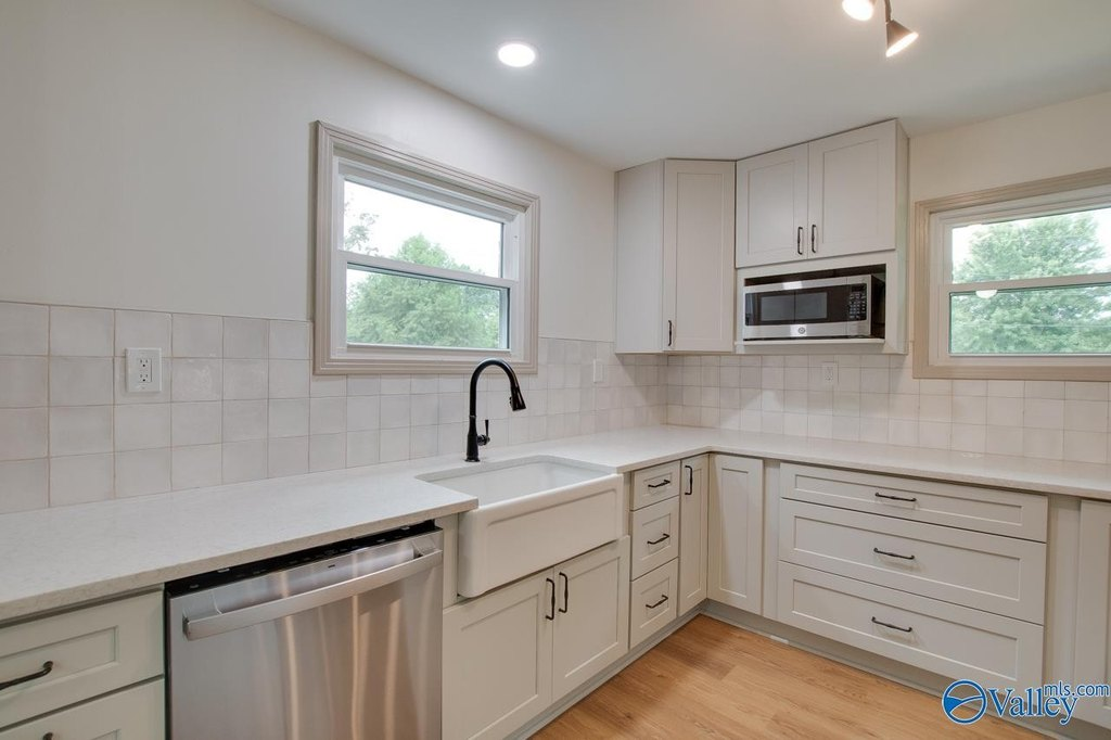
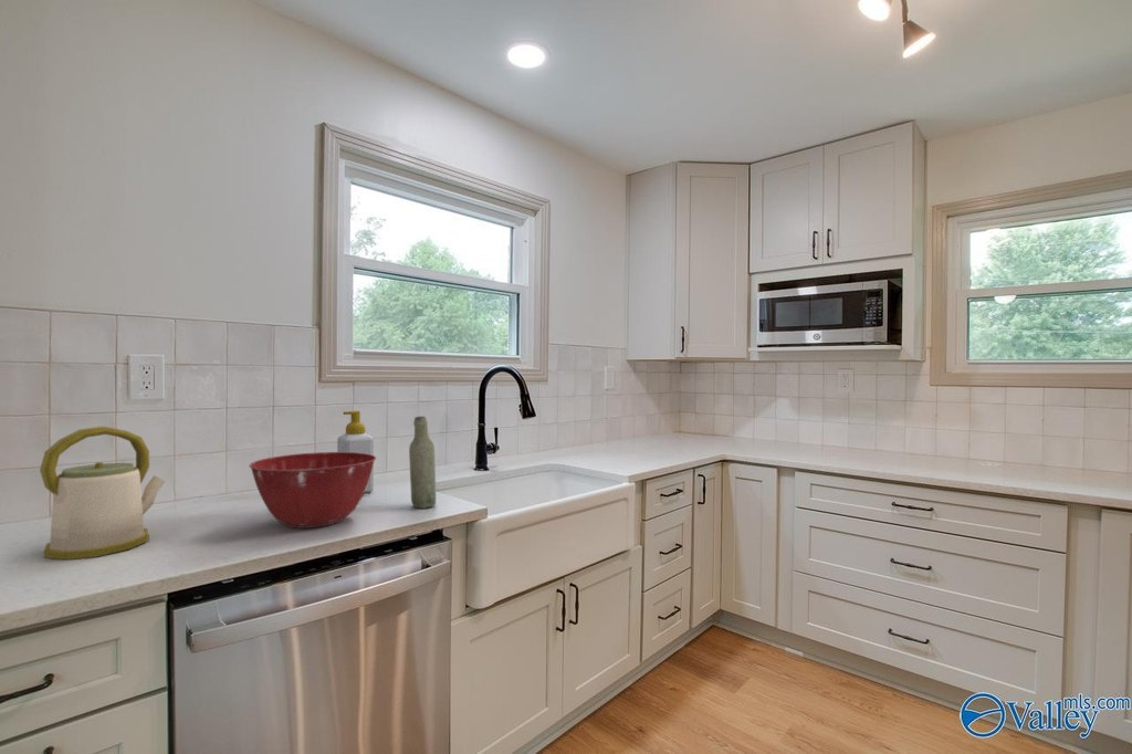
+ mixing bowl [248,451,377,528]
+ soap bottle [336,410,375,494]
+ bottle [408,416,437,510]
+ kettle [39,426,166,561]
